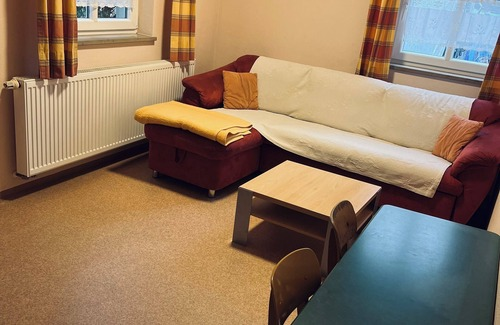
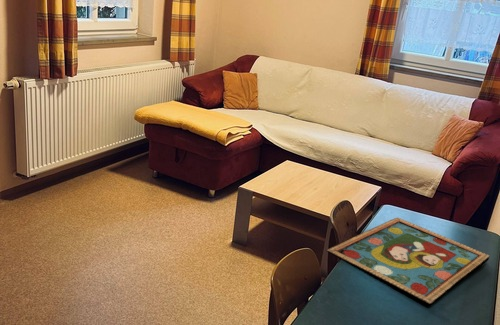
+ framed painting [326,217,490,308]
